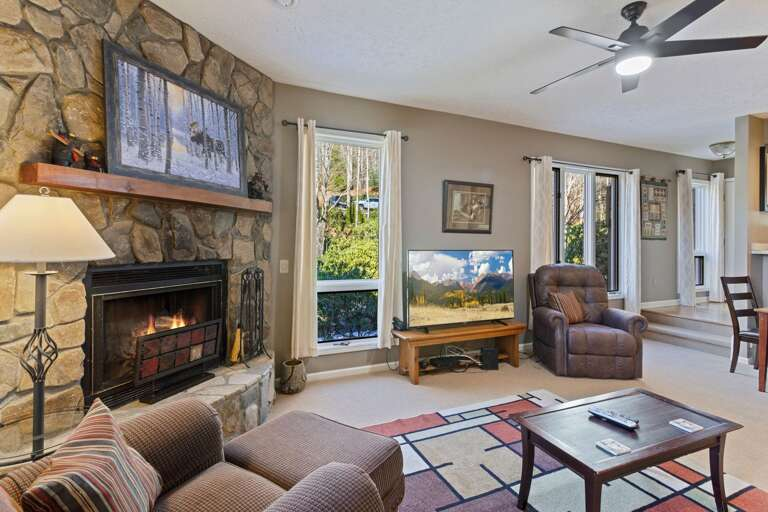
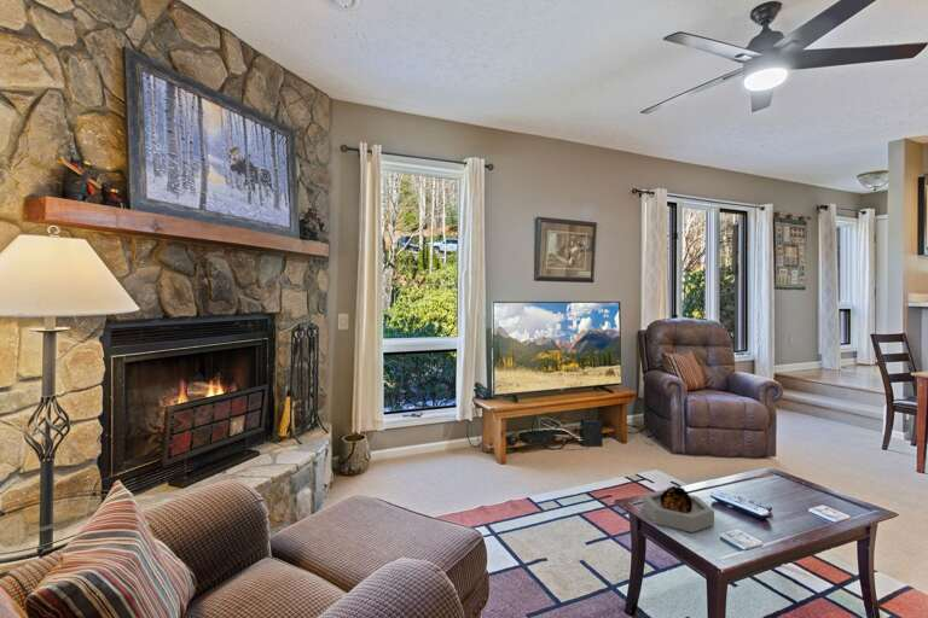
+ decorative bowl [642,485,715,534]
